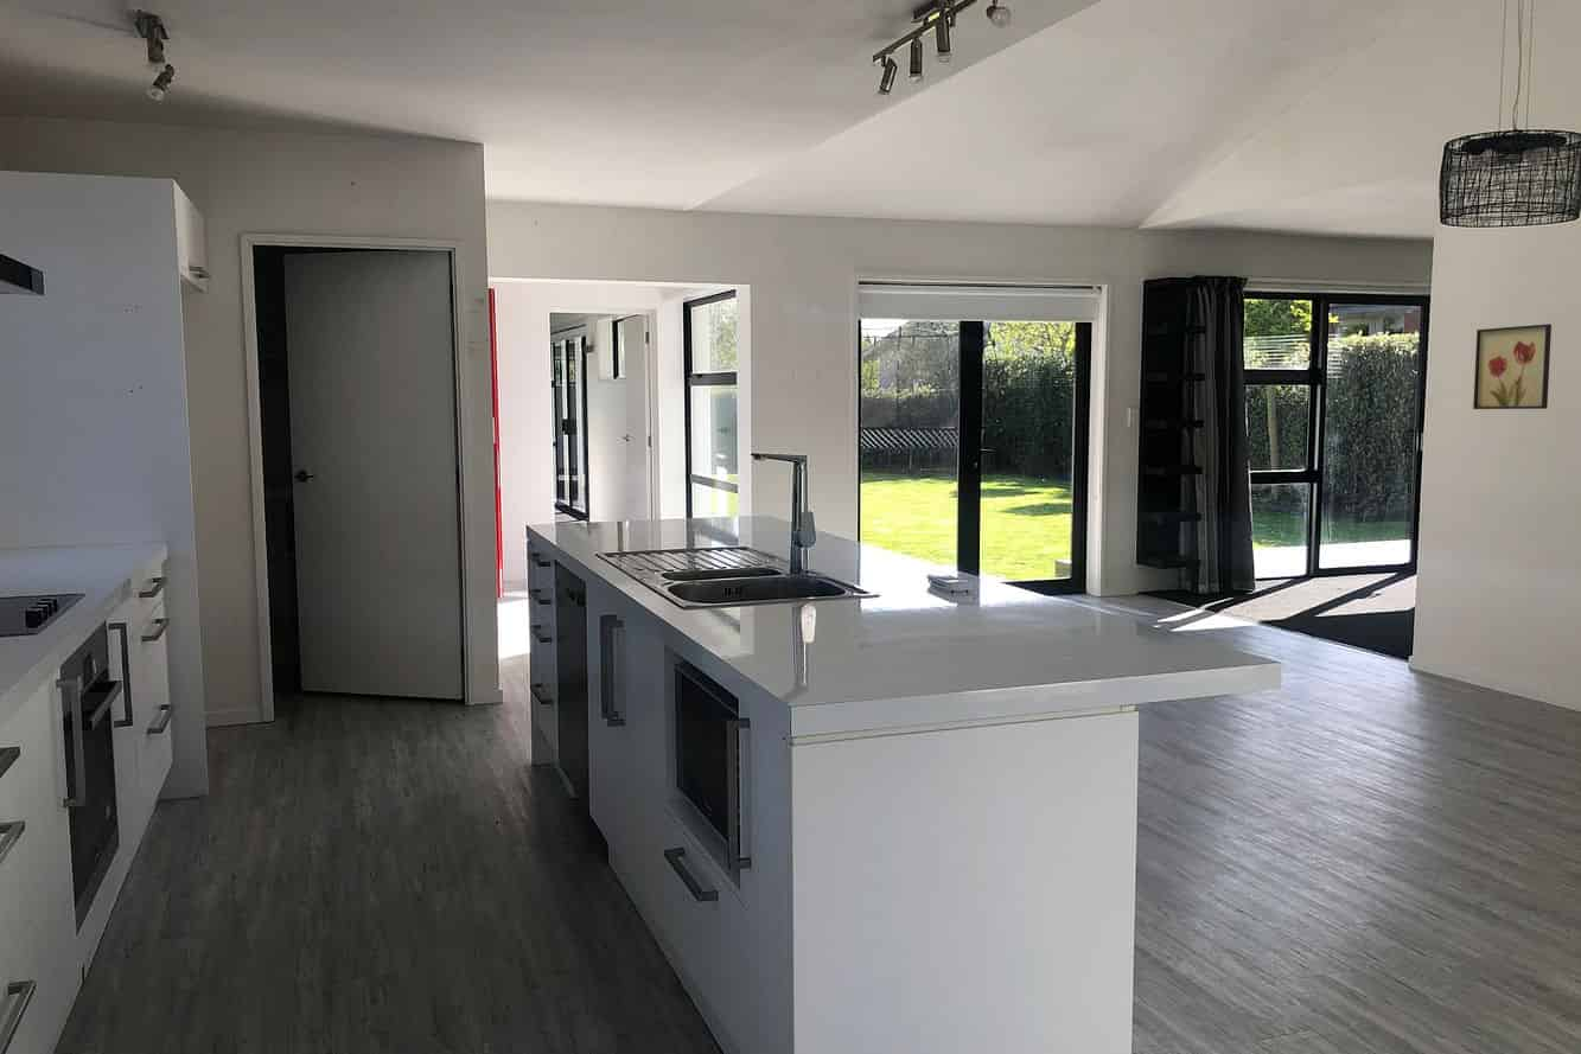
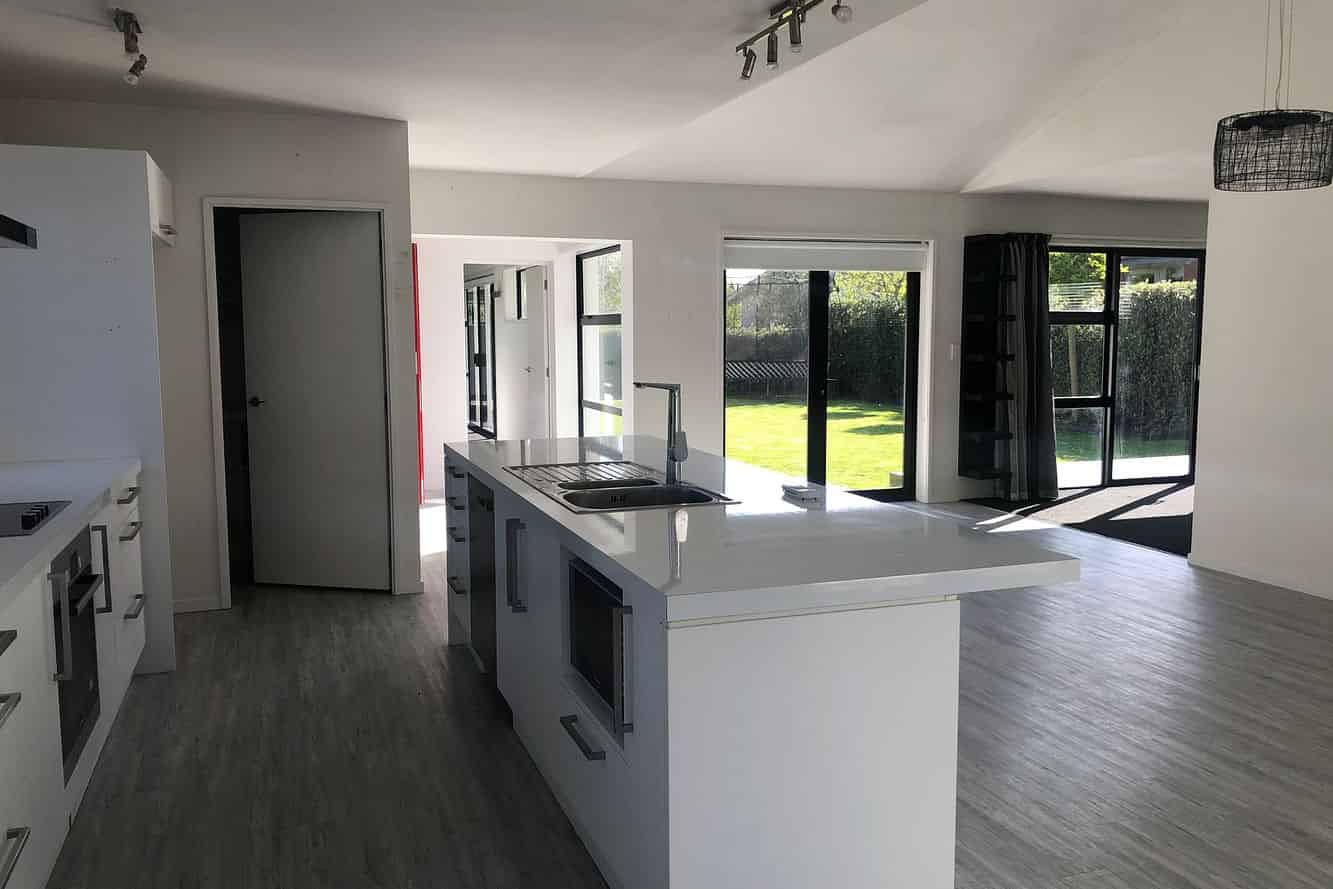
- wall art [1472,322,1553,410]
